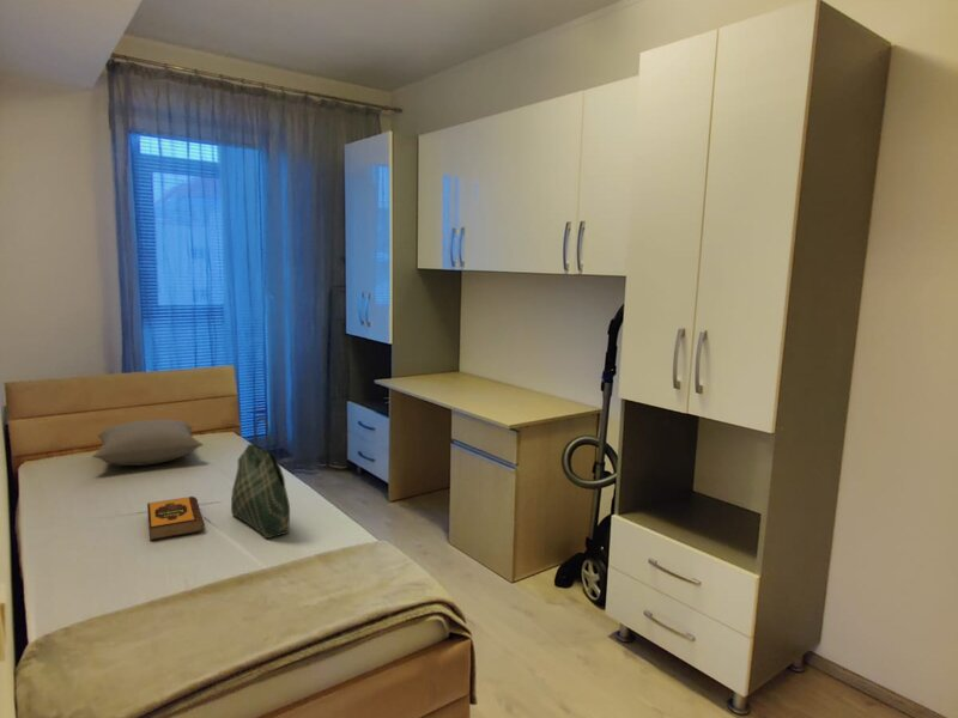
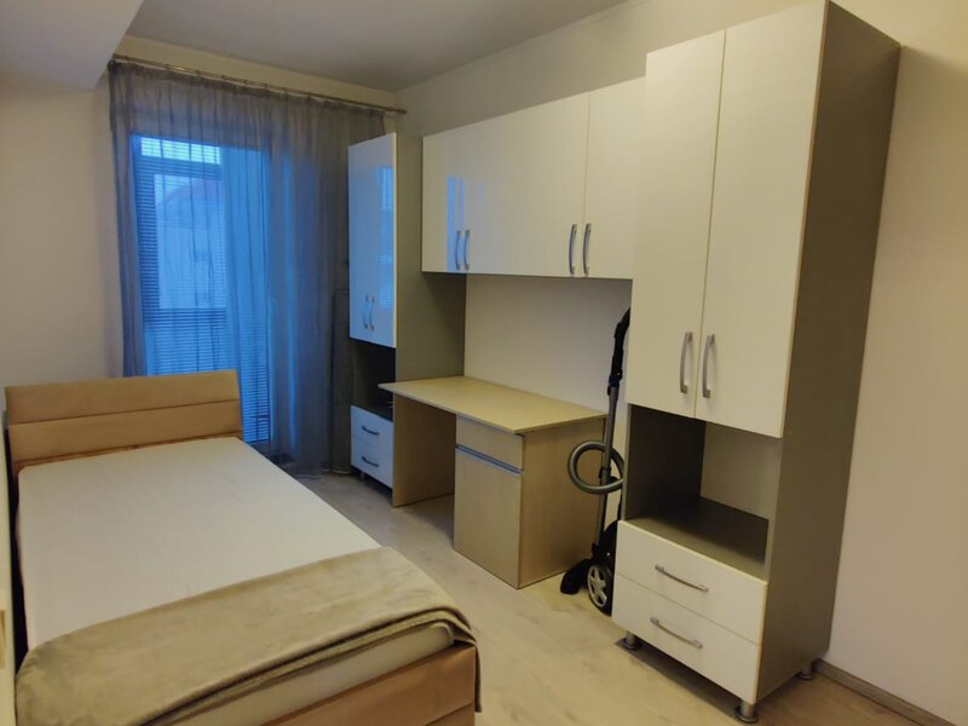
- tote bag [230,416,291,540]
- pillow [91,419,205,467]
- hardback book [146,495,206,542]
